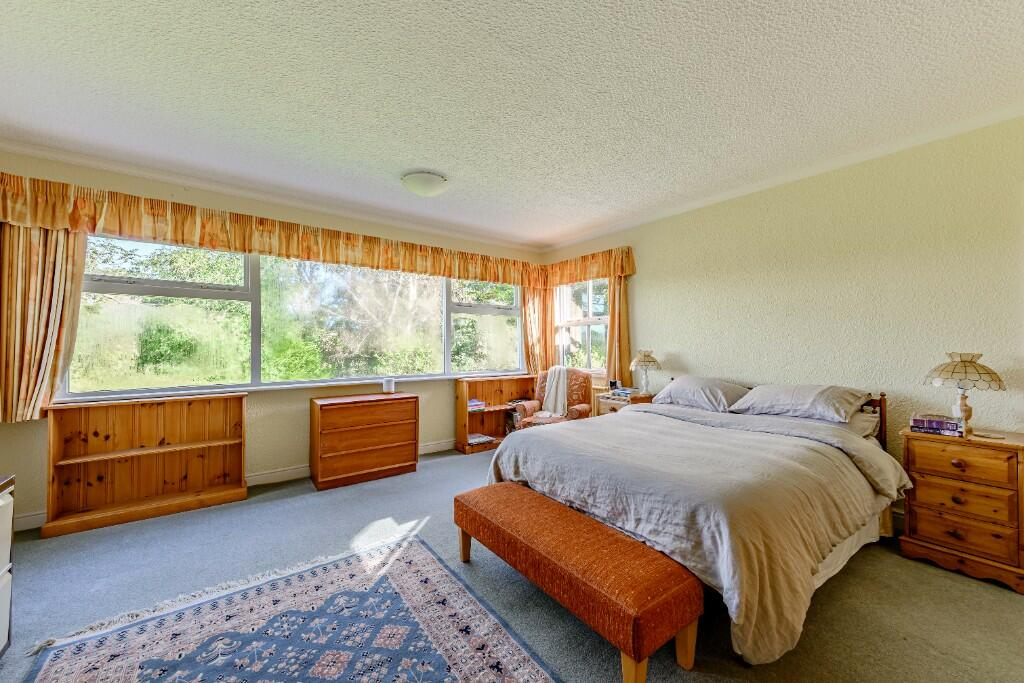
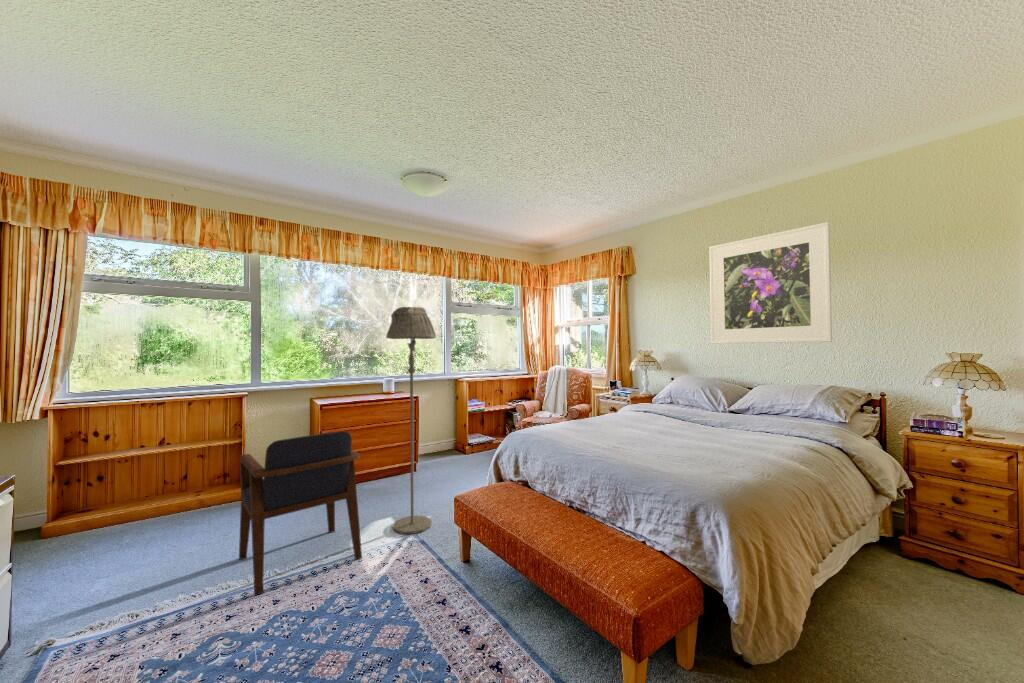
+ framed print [708,221,833,345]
+ armchair [238,430,363,596]
+ floor lamp [385,306,437,535]
